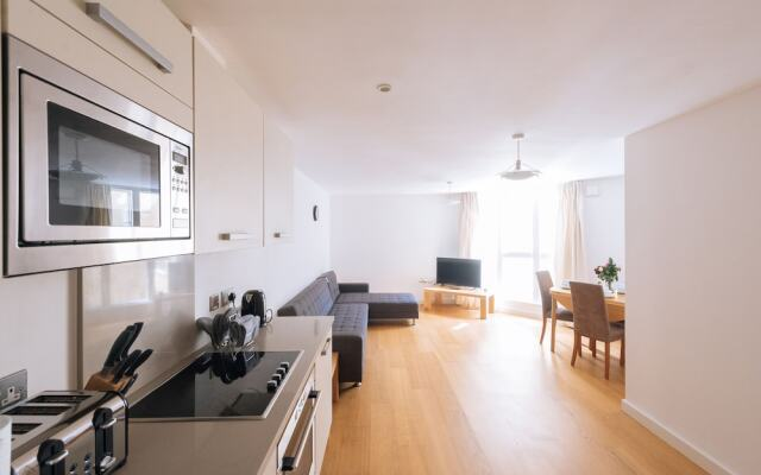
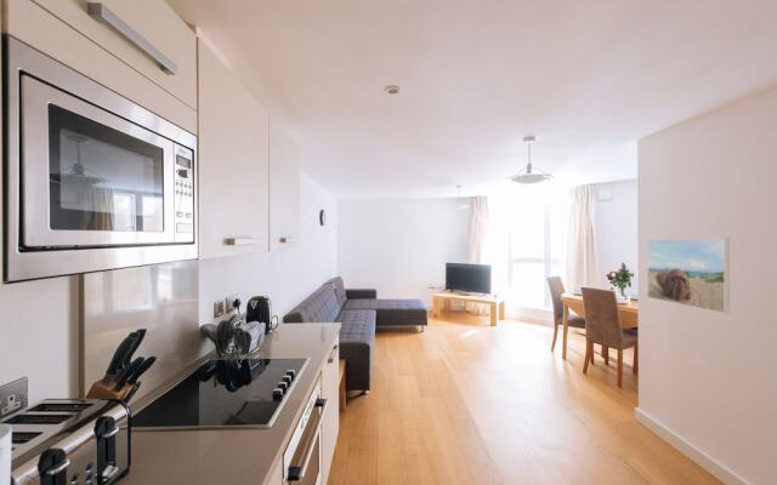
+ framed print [646,238,731,315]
